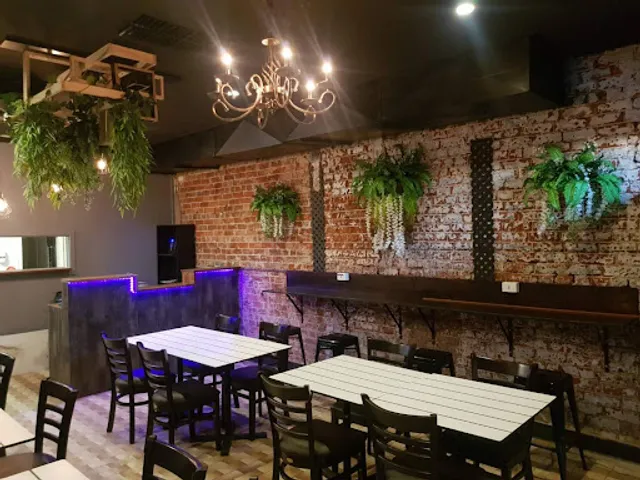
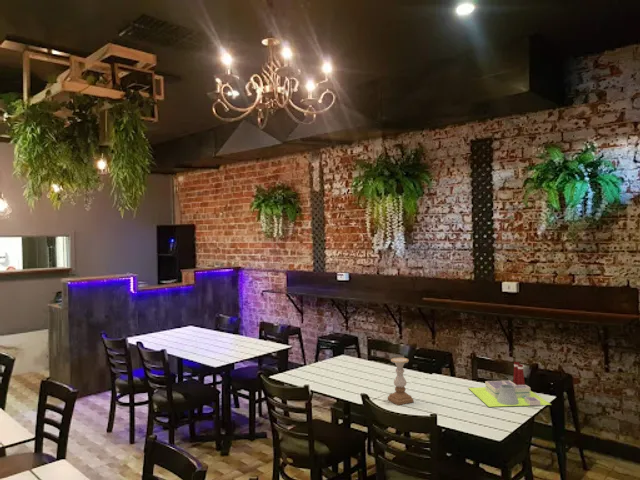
+ candle holder [387,357,415,406]
+ architectural model [468,361,552,408]
